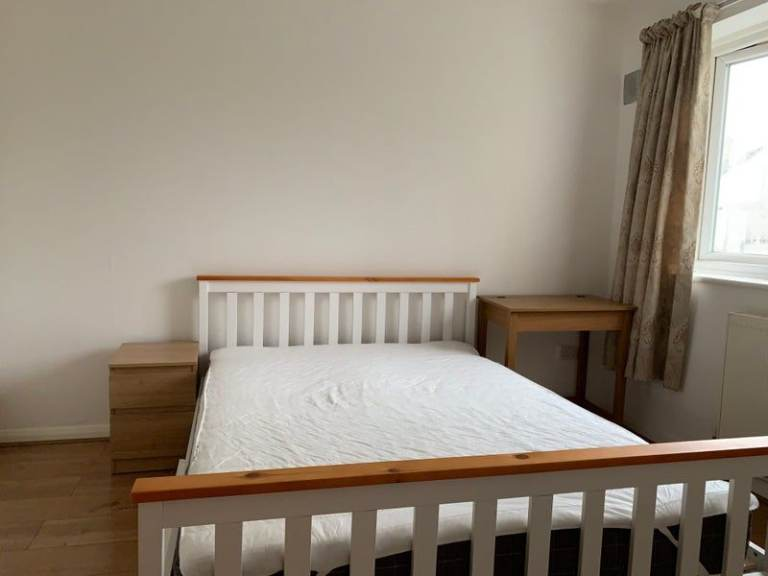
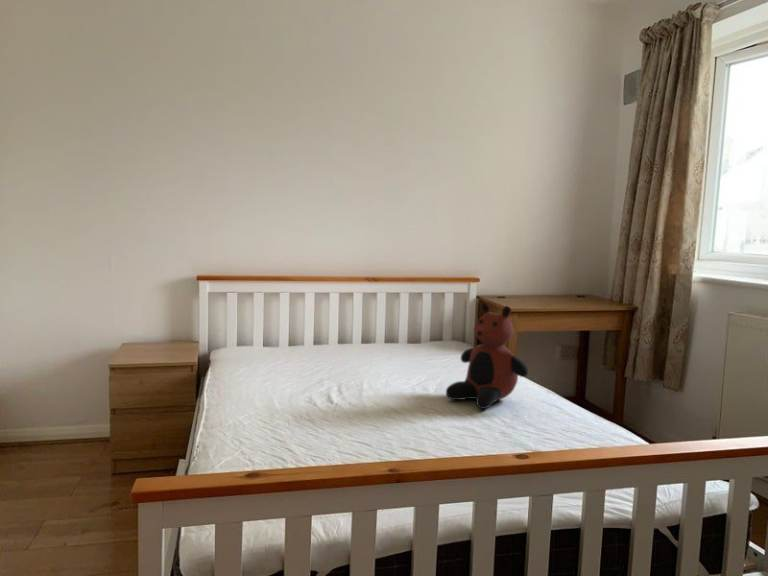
+ teddy bear [445,302,529,410]
